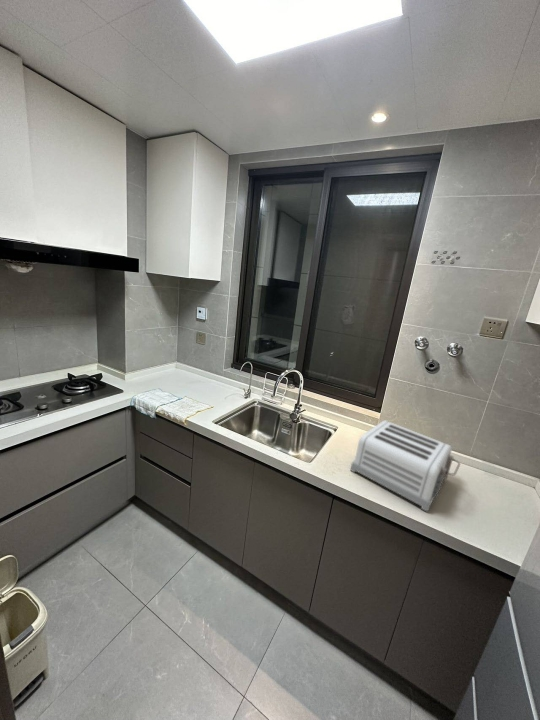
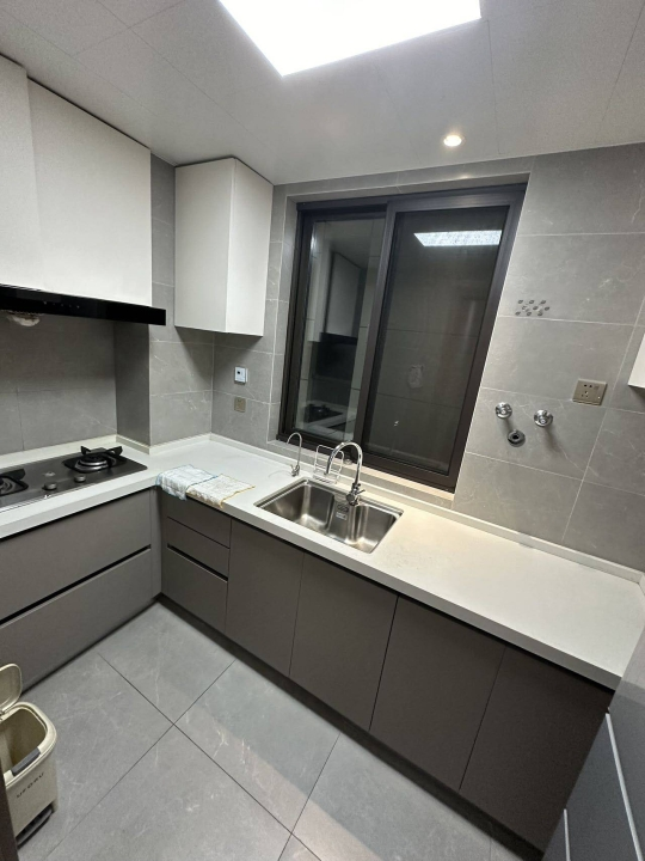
- toaster [349,419,461,512]
